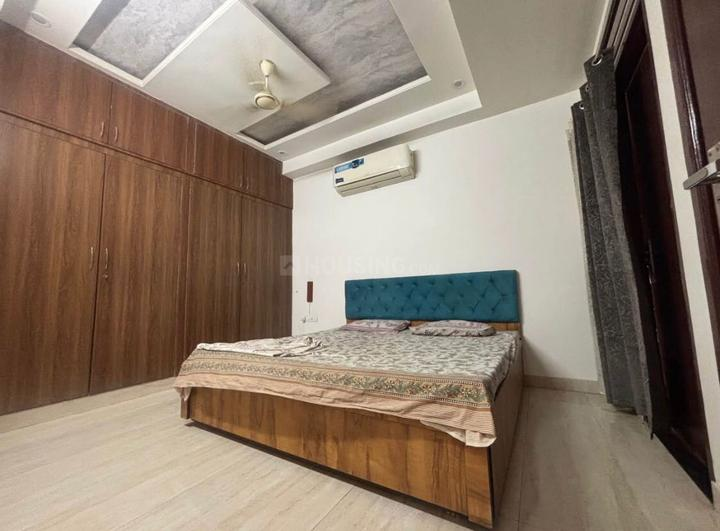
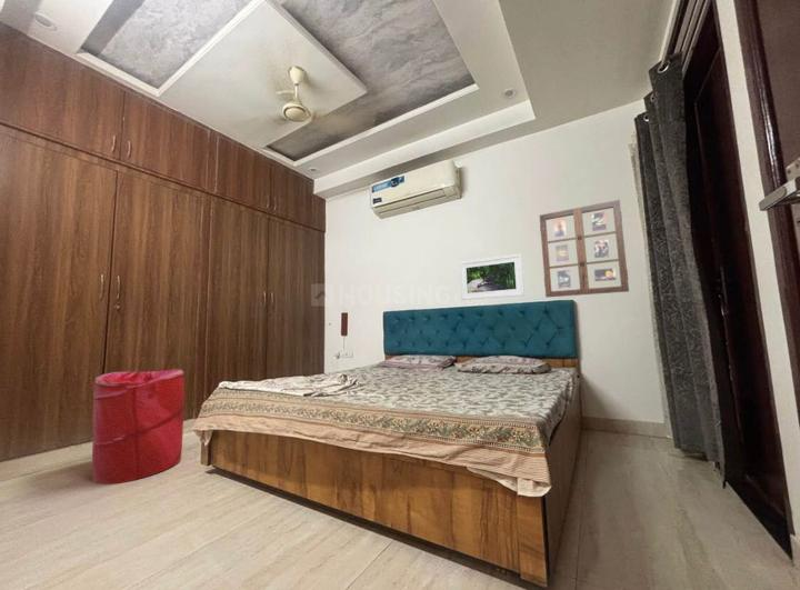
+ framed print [459,252,526,301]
+ laundry hamper [91,368,186,486]
+ picture frame [539,199,630,298]
